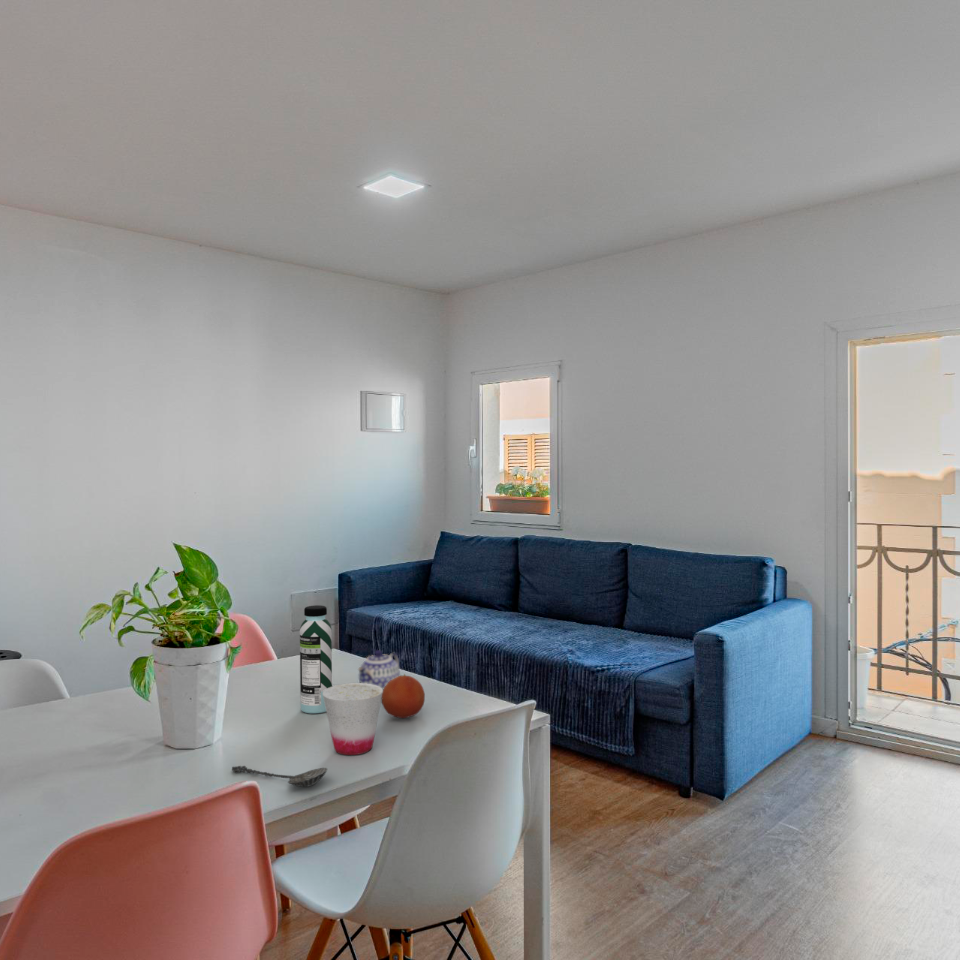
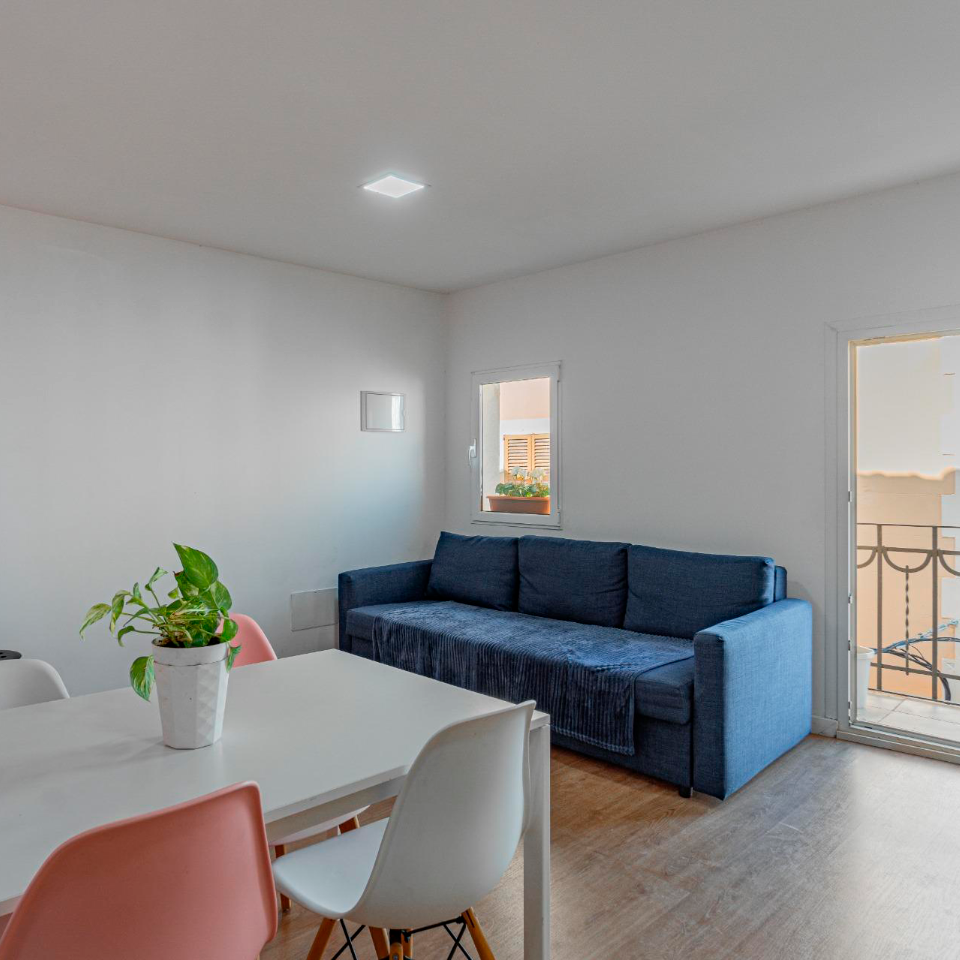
- teapot [357,649,401,689]
- water bottle [299,604,333,715]
- cup [323,682,383,756]
- spoon [231,765,328,788]
- fruit [381,673,426,719]
